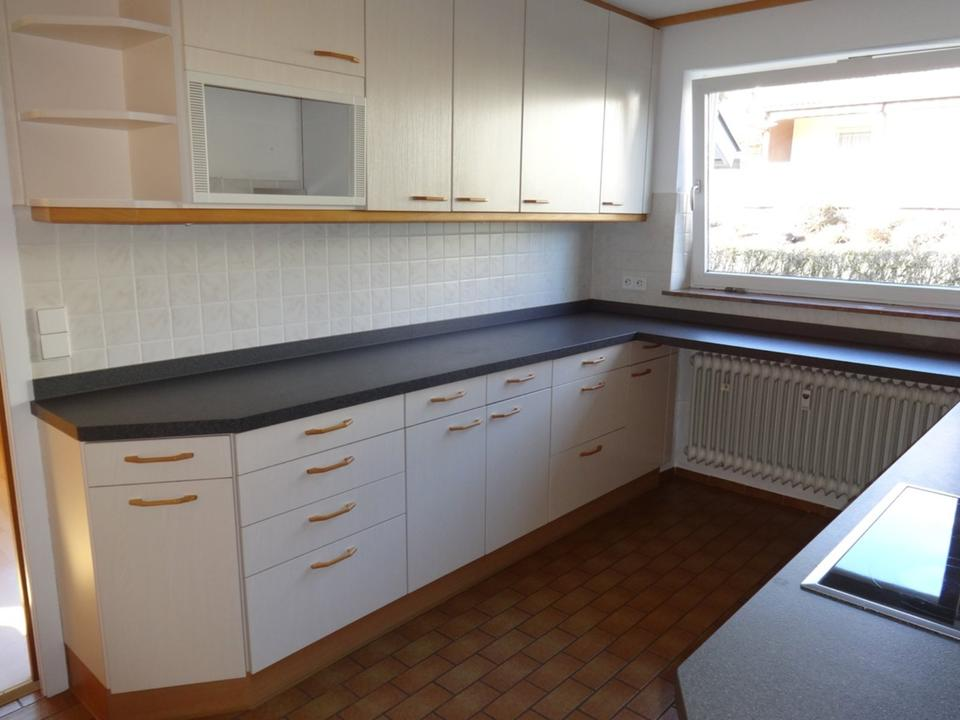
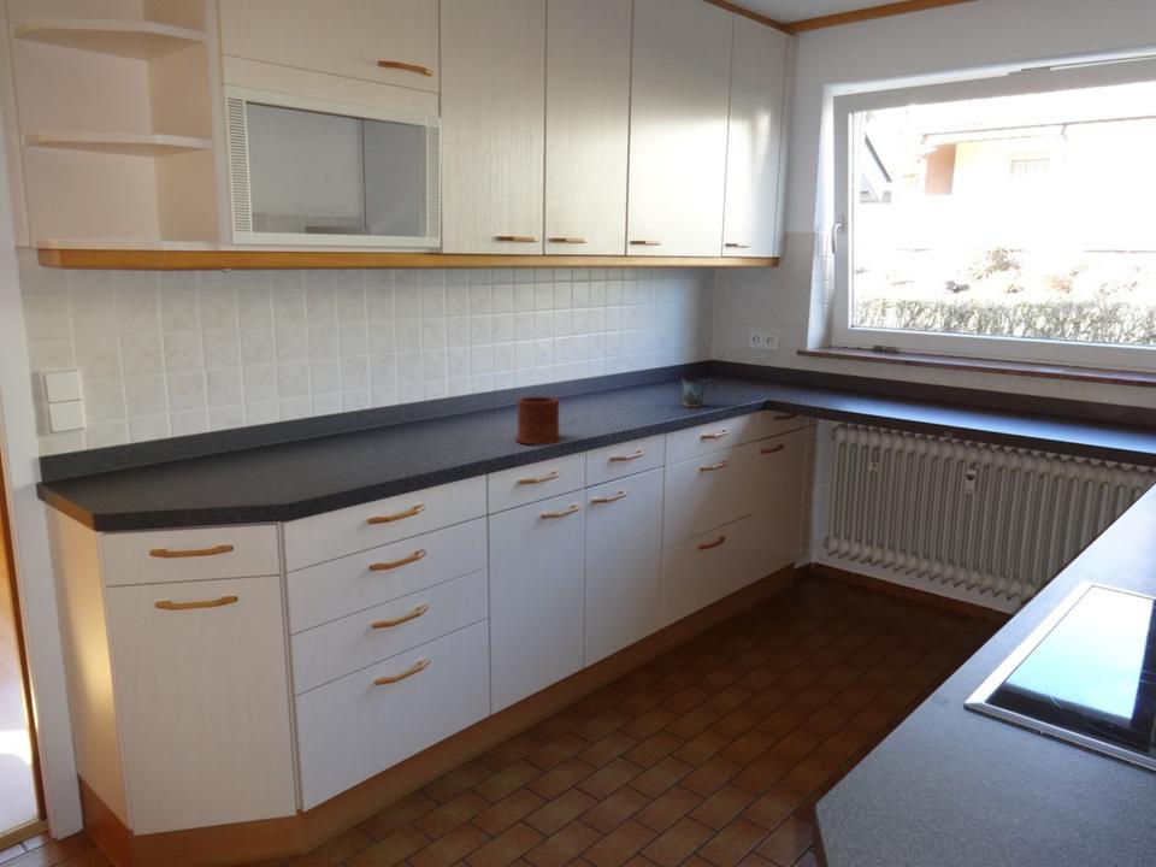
+ mug [680,377,718,408]
+ mug [514,395,562,446]
